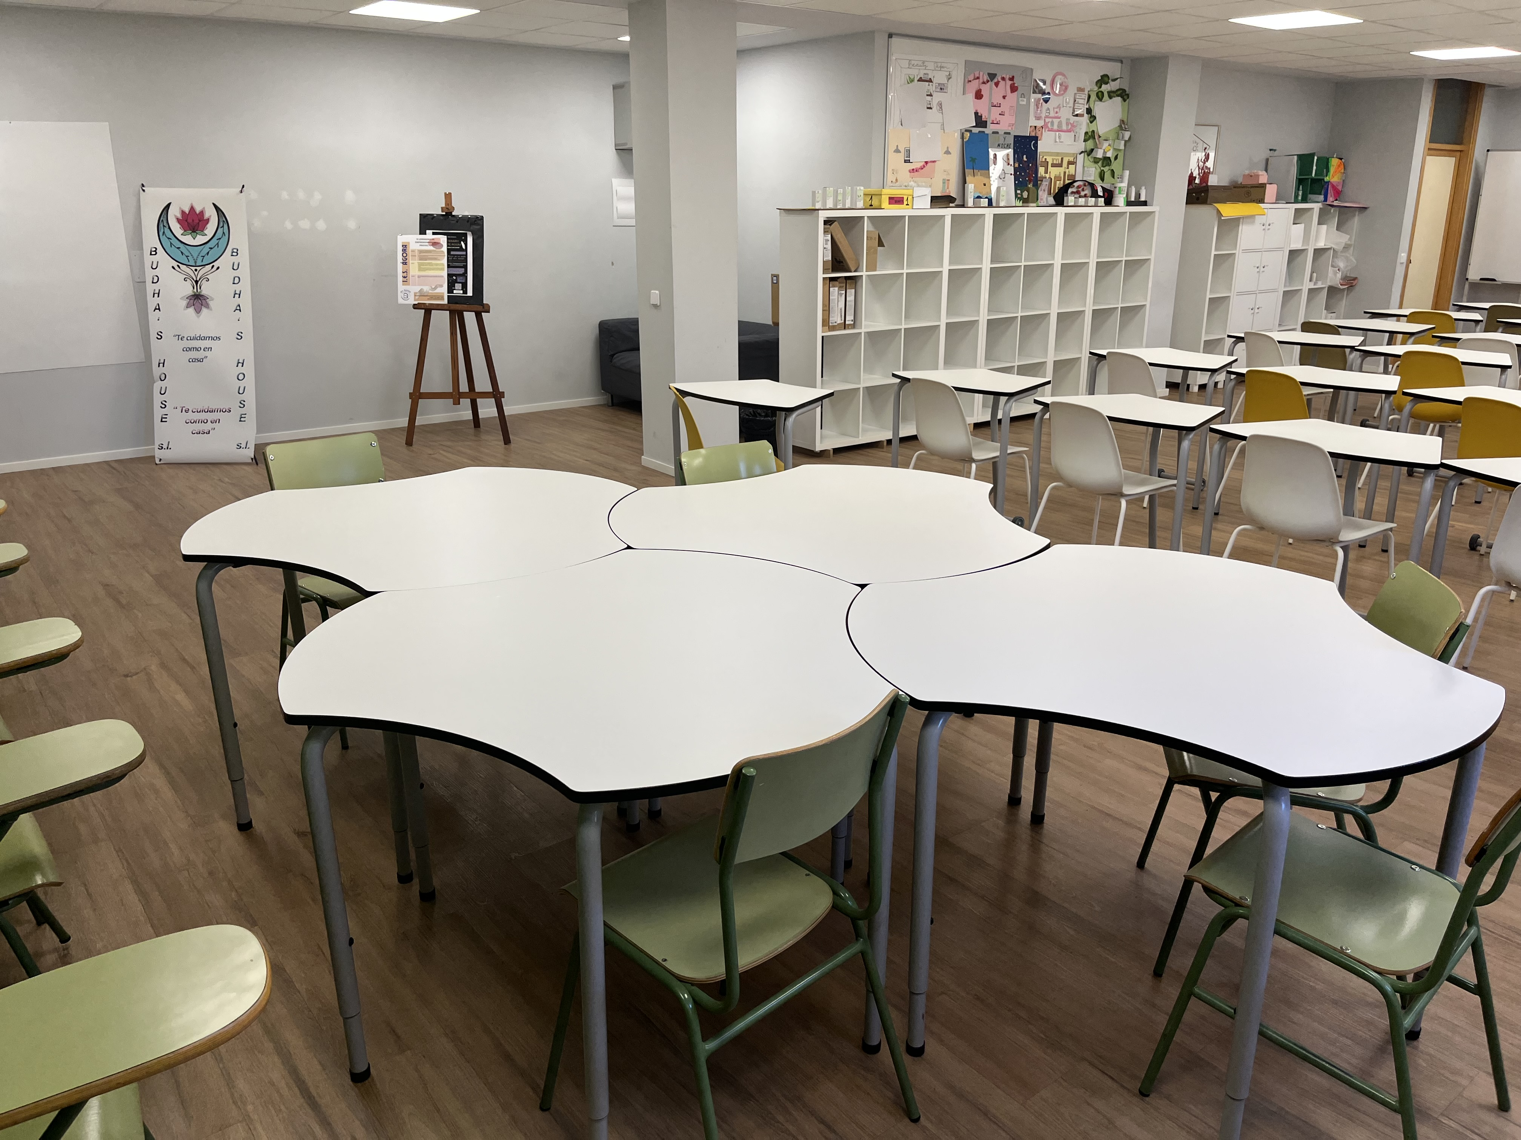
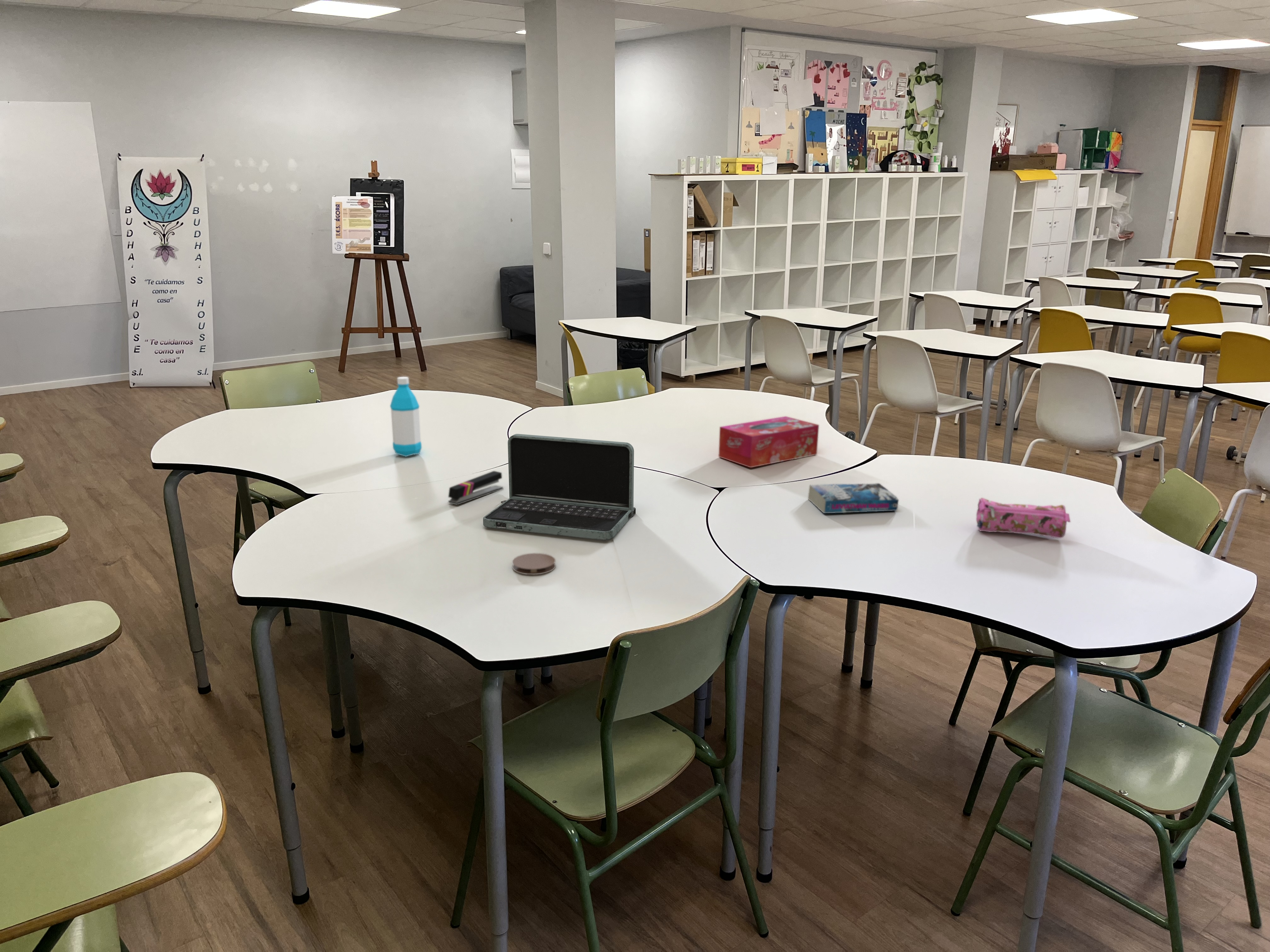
+ coaster [512,553,556,575]
+ water bottle [390,377,422,457]
+ book [808,483,899,513]
+ laptop [483,433,636,541]
+ pencil case [976,497,1071,539]
+ tissue box [718,416,819,468]
+ stapler [448,471,503,505]
